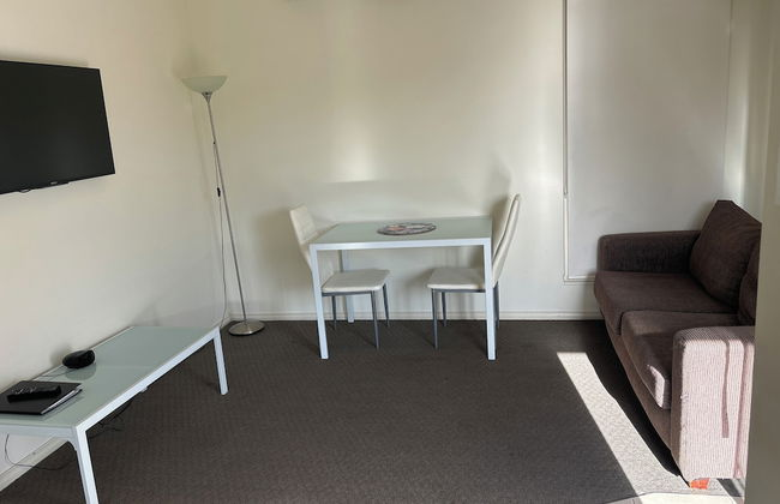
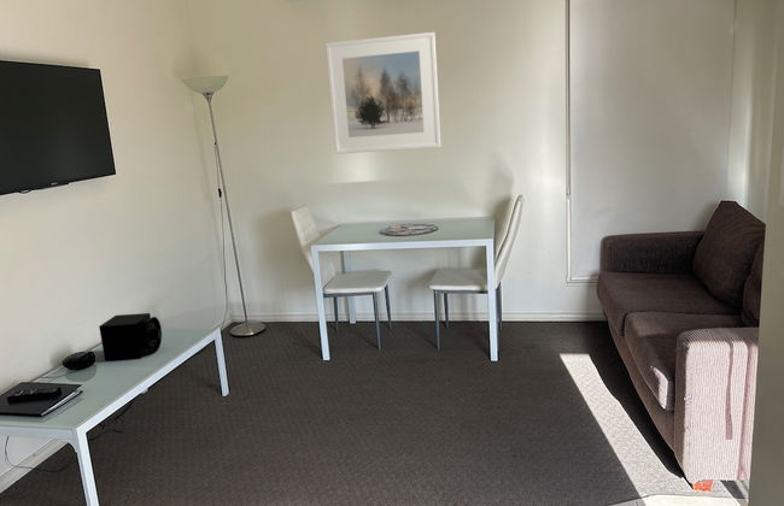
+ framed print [324,31,441,155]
+ speaker [98,312,163,361]
